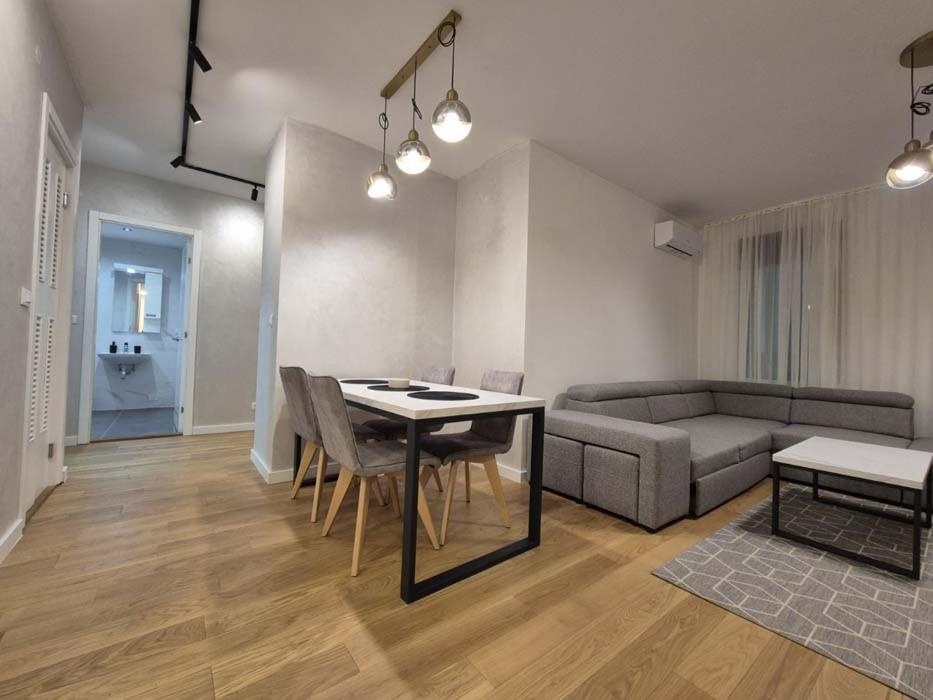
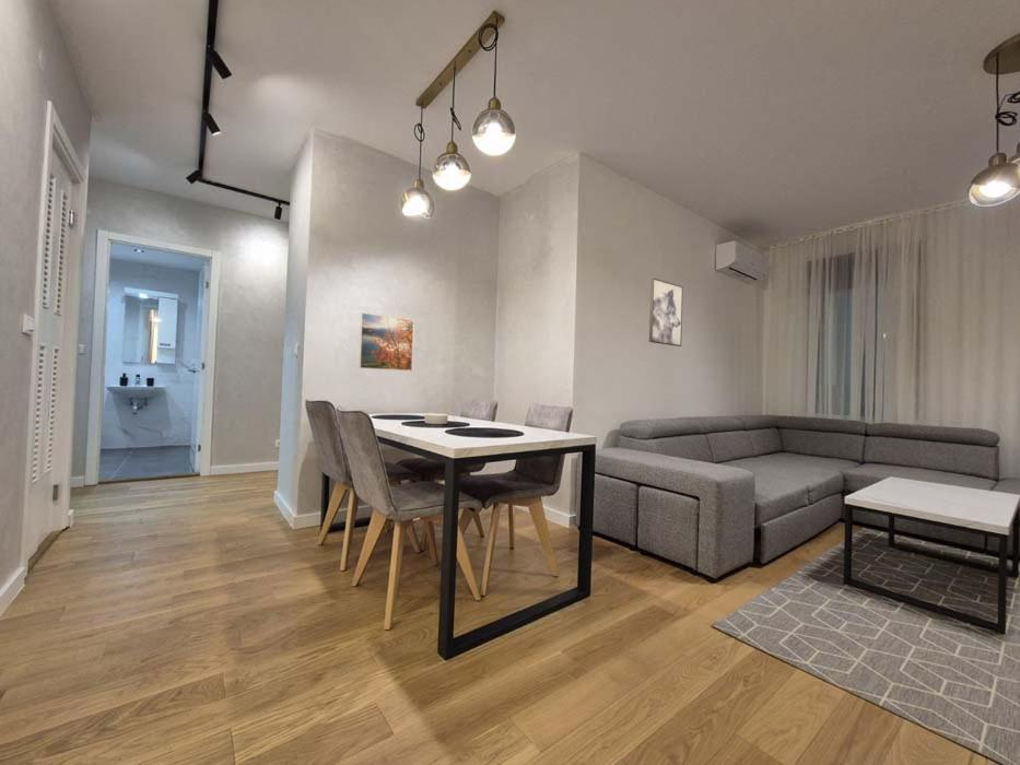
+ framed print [357,311,415,372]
+ wall art [648,276,684,348]
